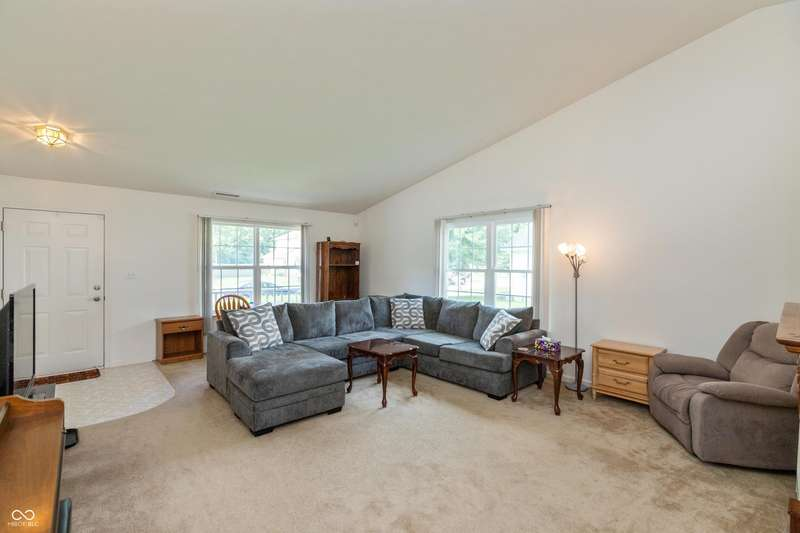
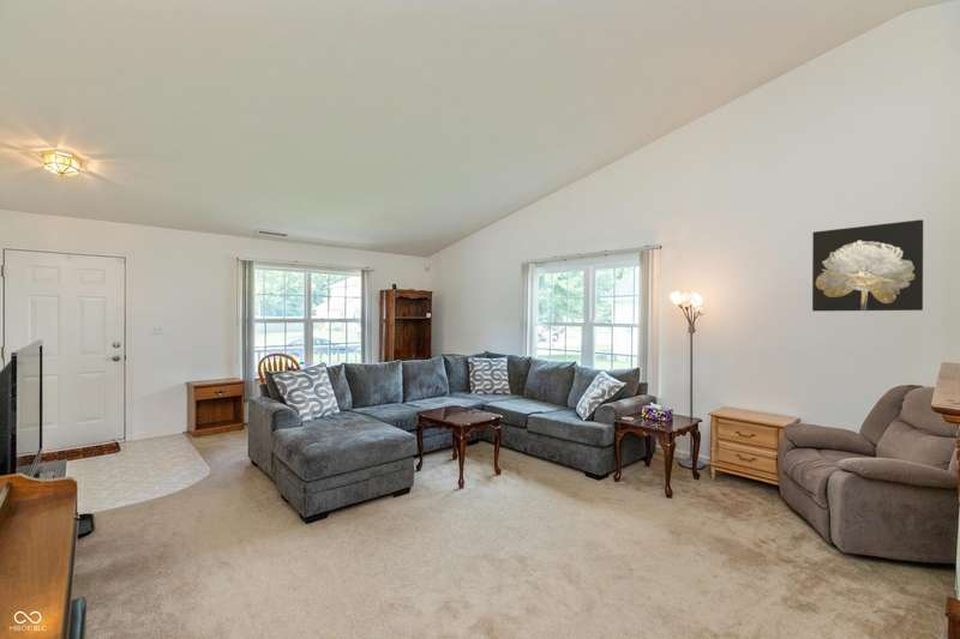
+ wall art [811,218,924,312]
